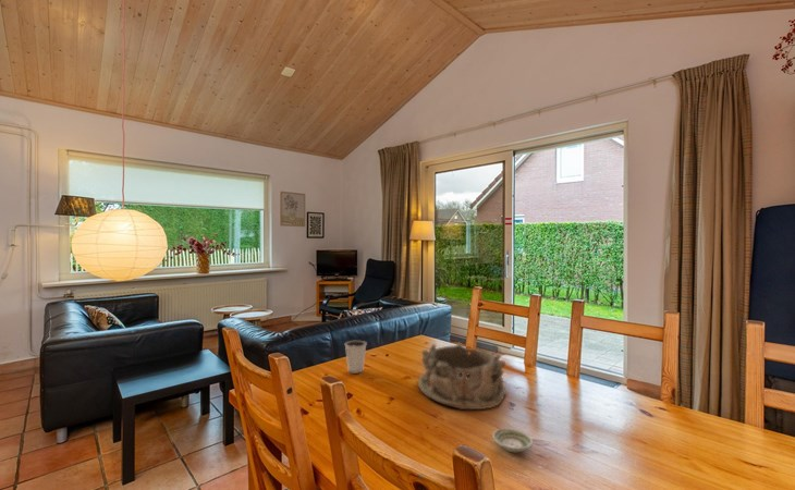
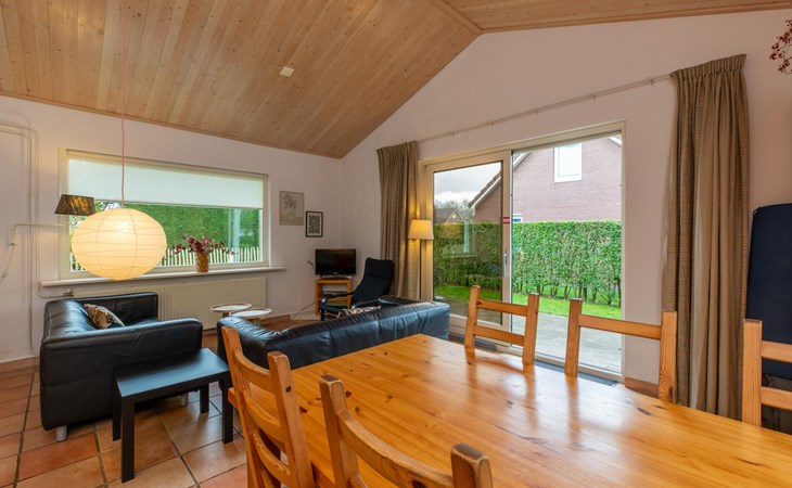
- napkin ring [417,342,507,411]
- saucer [491,427,534,454]
- dixie cup [344,340,368,375]
